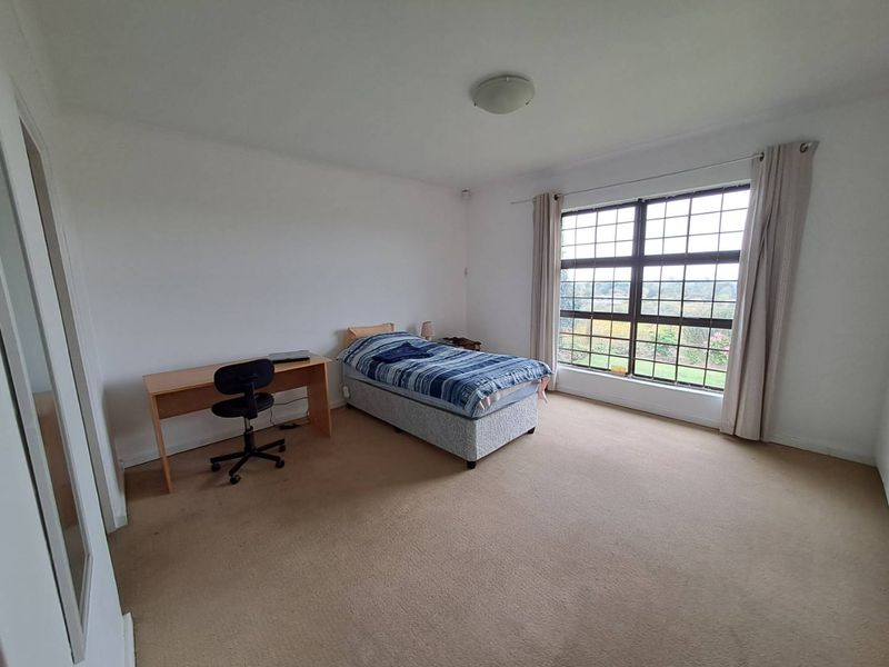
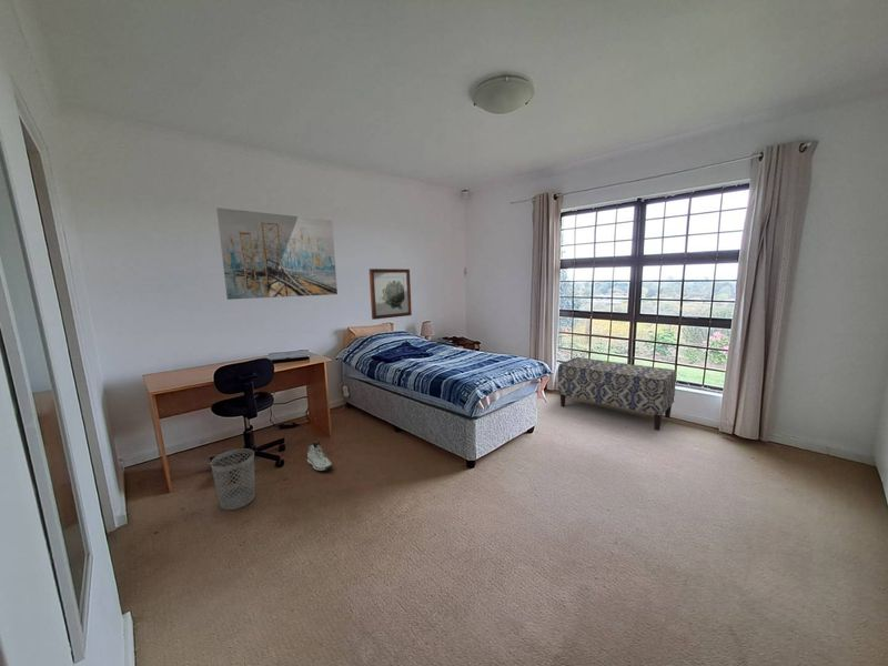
+ bench [556,356,677,431]
+ sneaker [306,441,333,472]
+ wastebasket [209,447,255,511]
+ wall art [369,268,413,321]
+ wall art [215,206,339,301]
